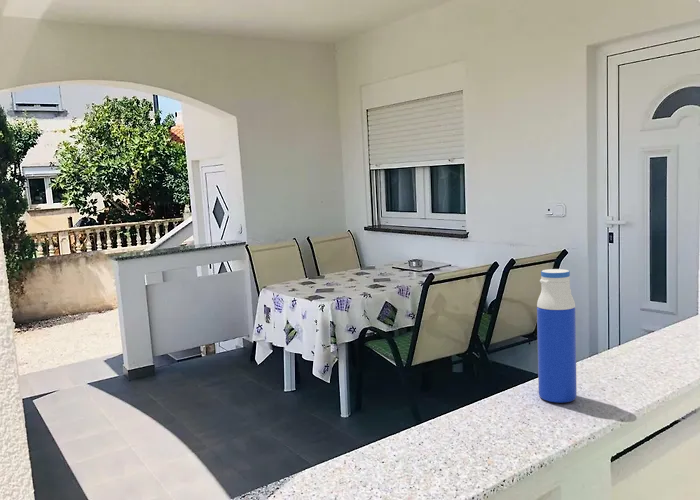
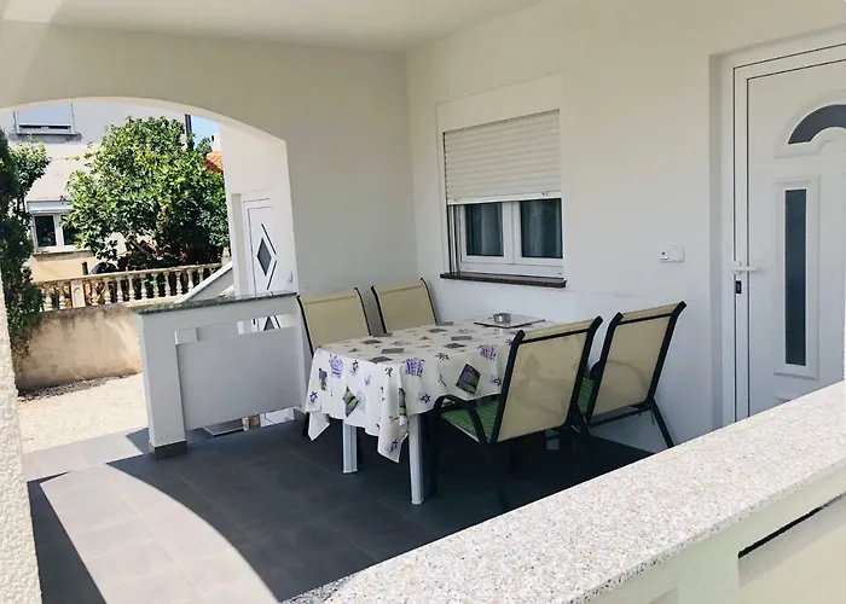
- water bottle [536,268,578,404]
